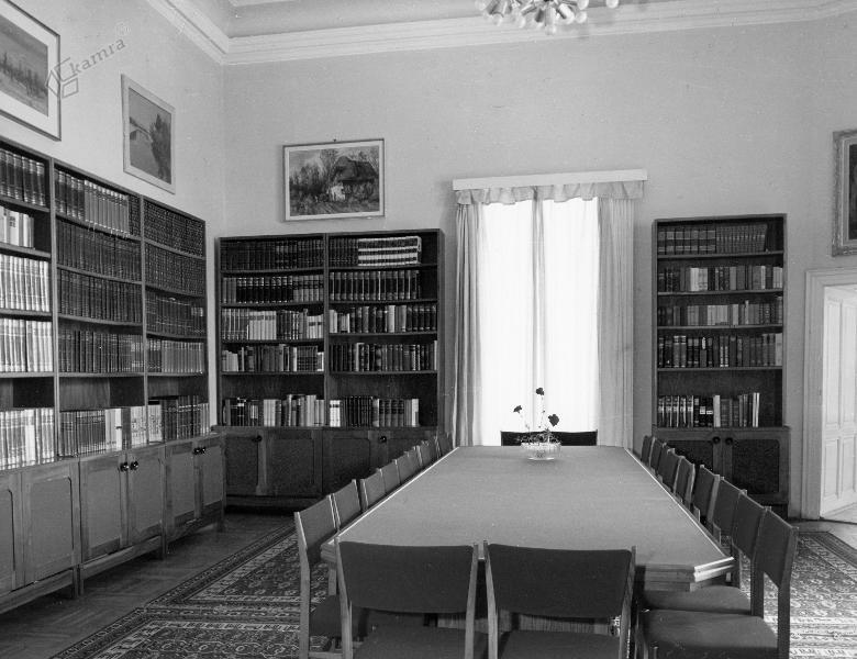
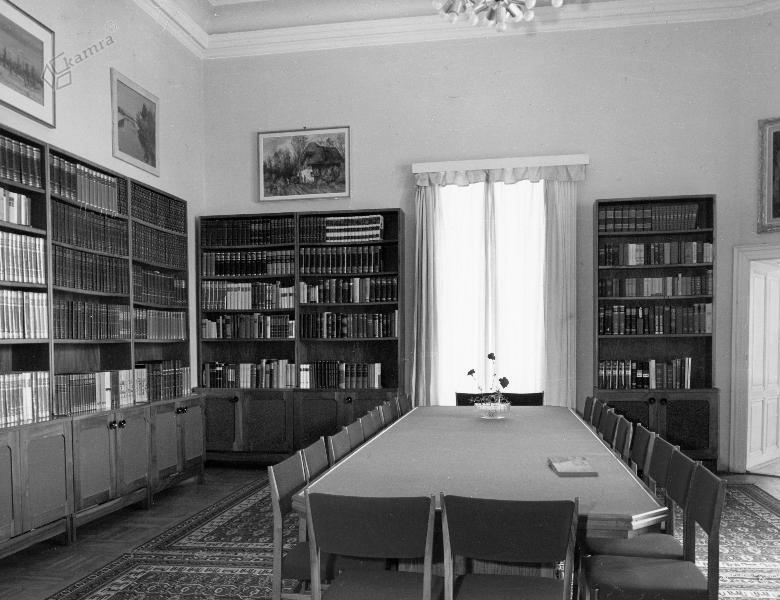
+ book [546,455,599,476]
